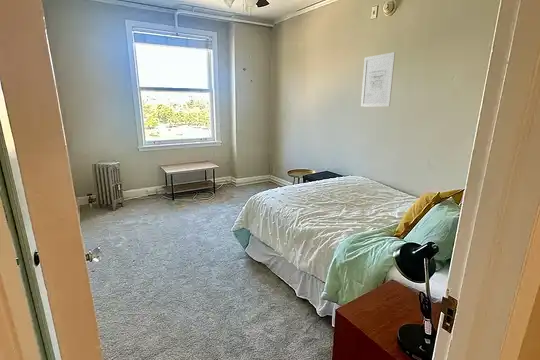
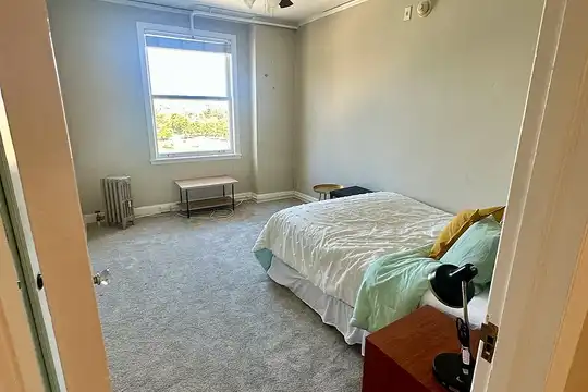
- wall art [360,51,396,107]
